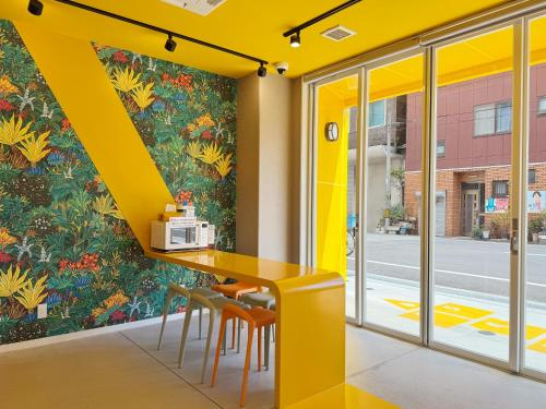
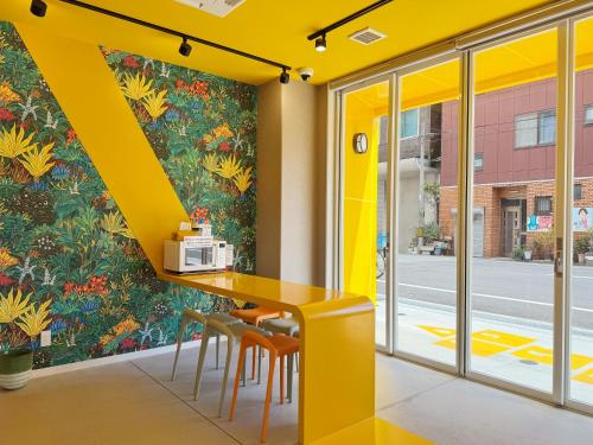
+ planter [0,348,34,390]
